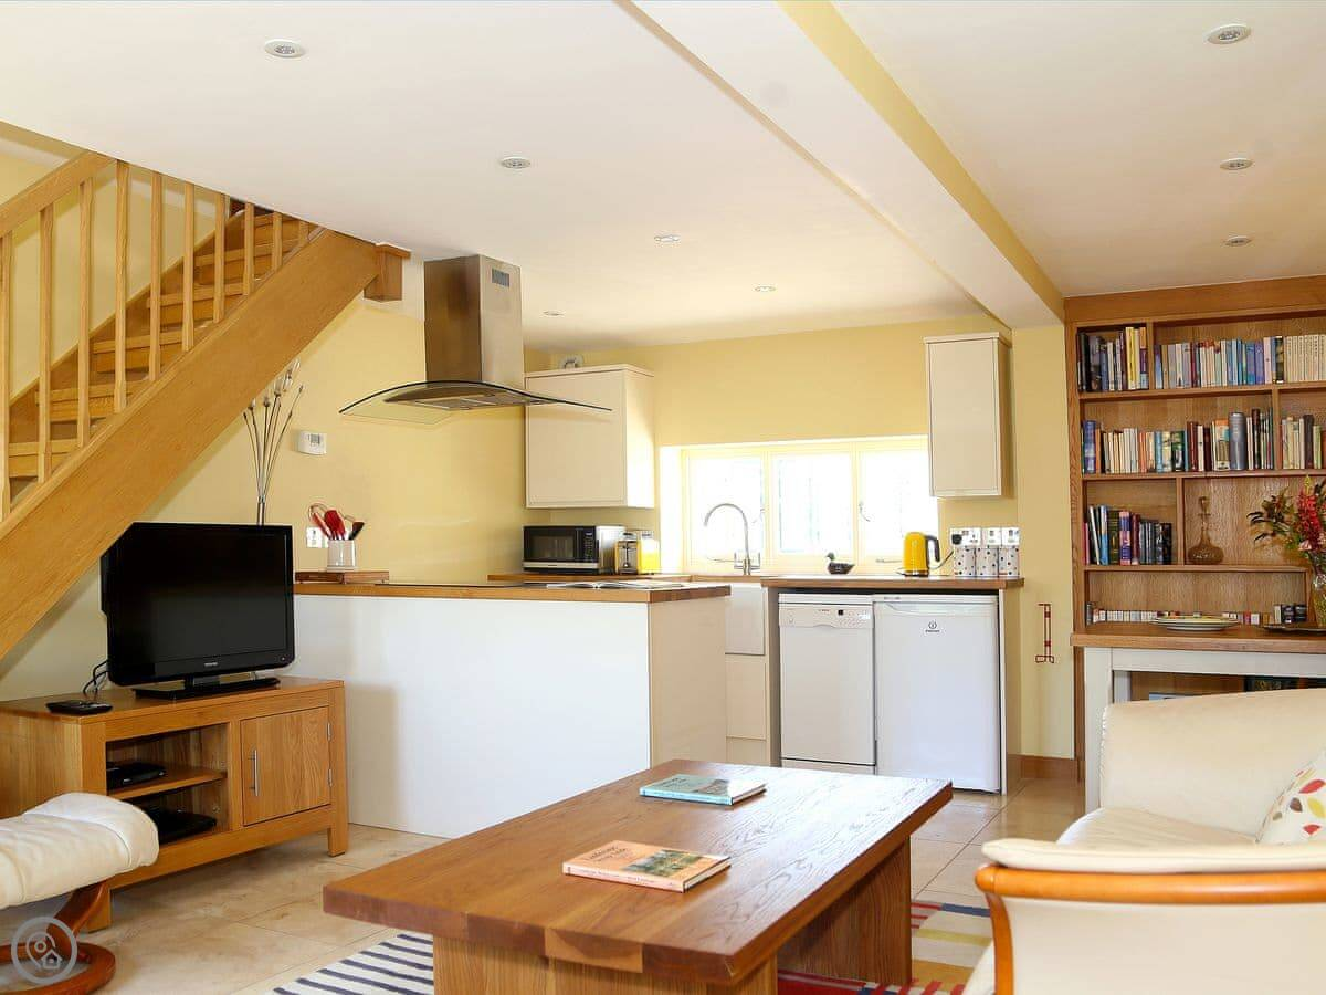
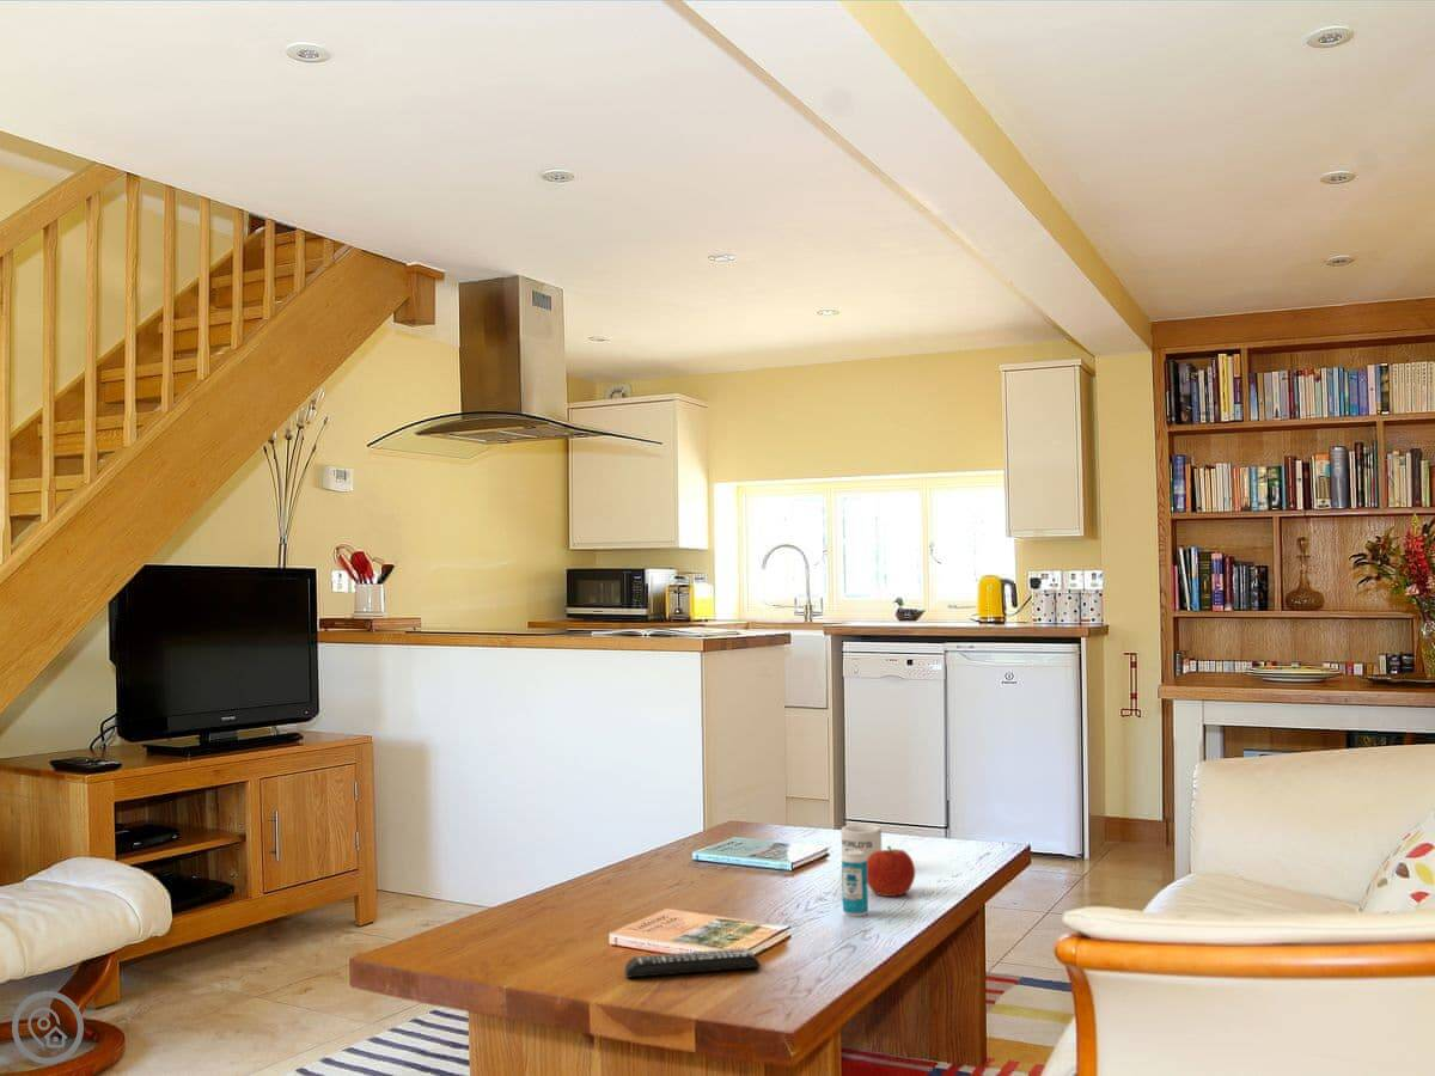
+ beverage can [841,850,869,918]
+ remote control [624,947,762,979]
+ mug [841,824,883,860]
+ apple [867,845,916,898]
